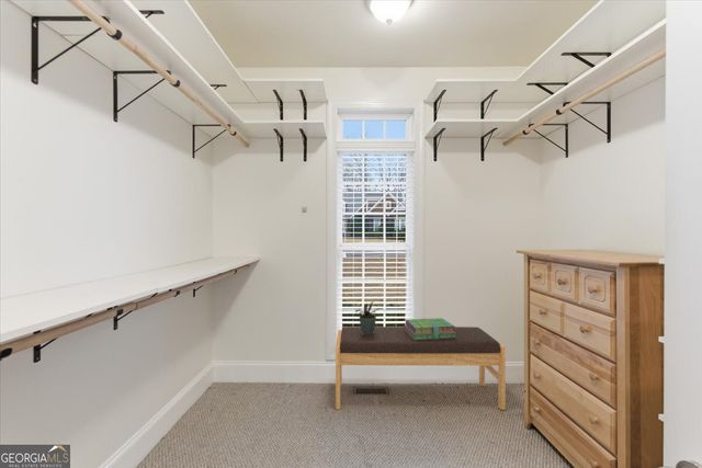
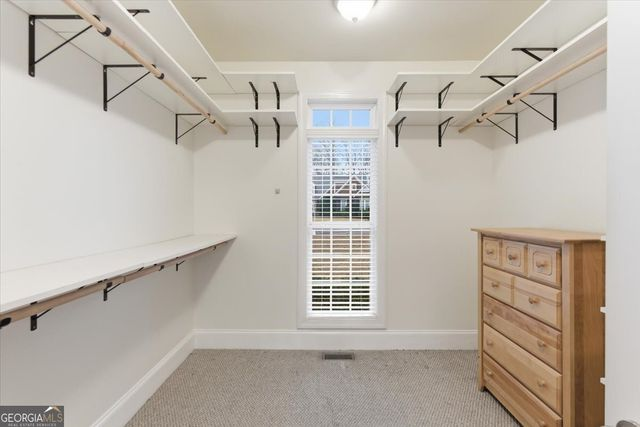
- potted plant [354,300,382,334]
- bench [335,326,507,411]
- stack of books [403,317,456,340]
